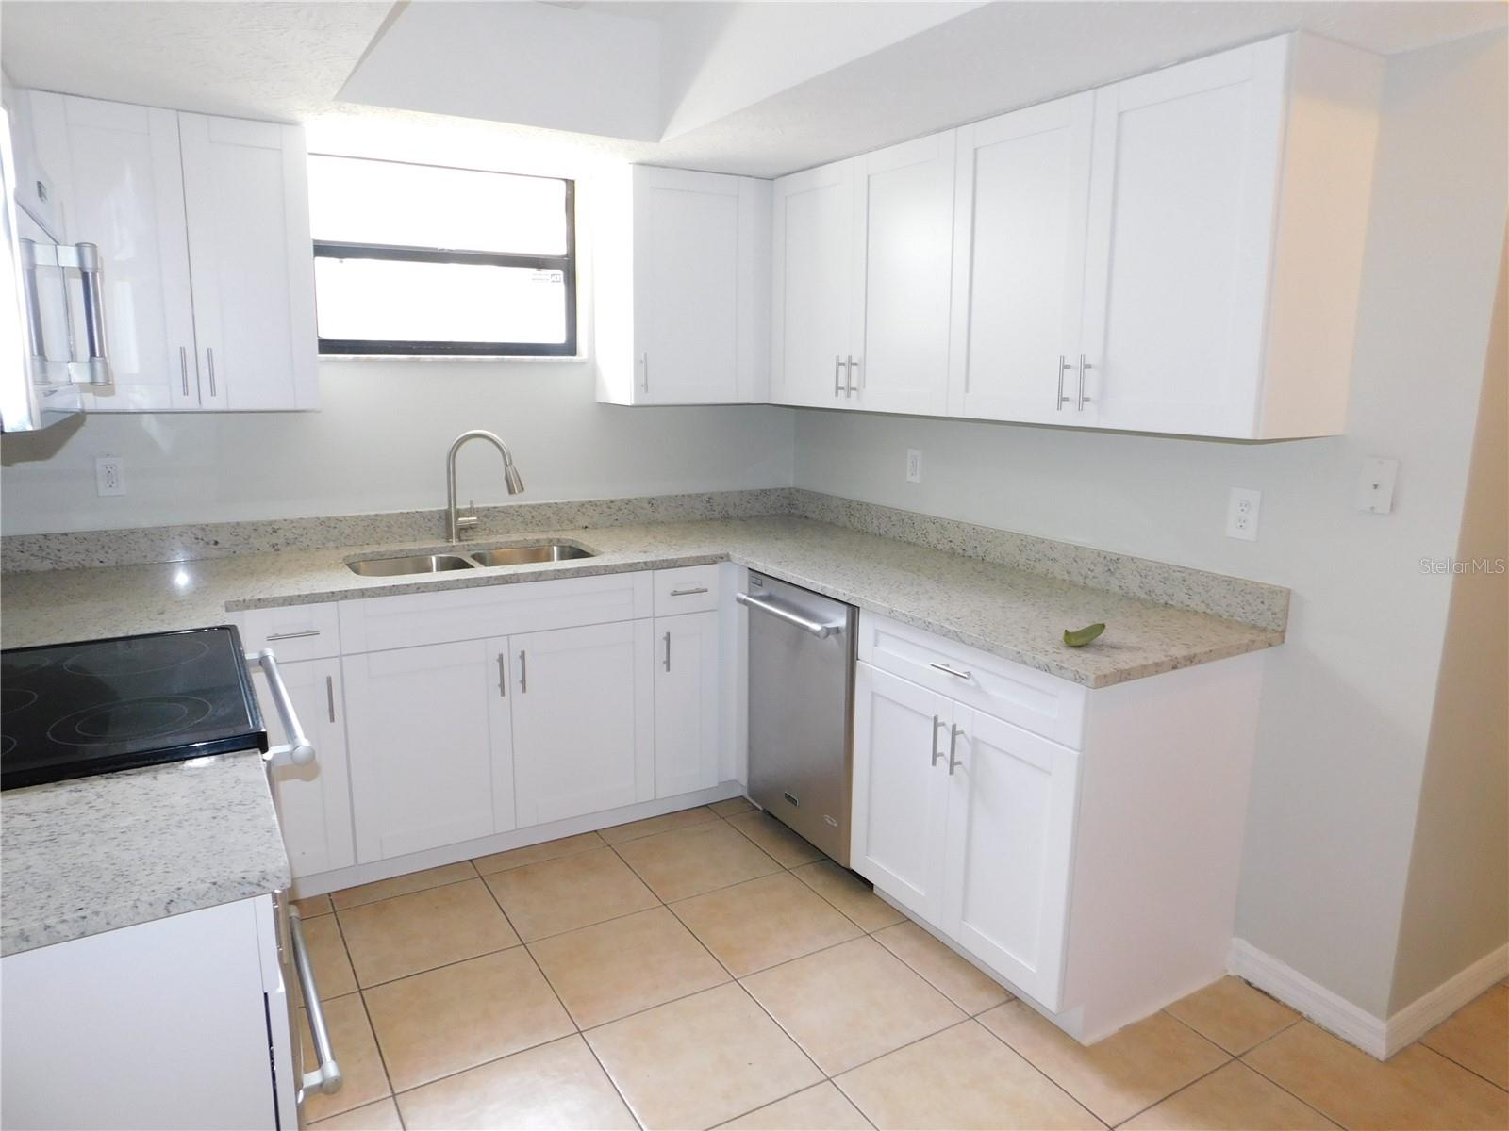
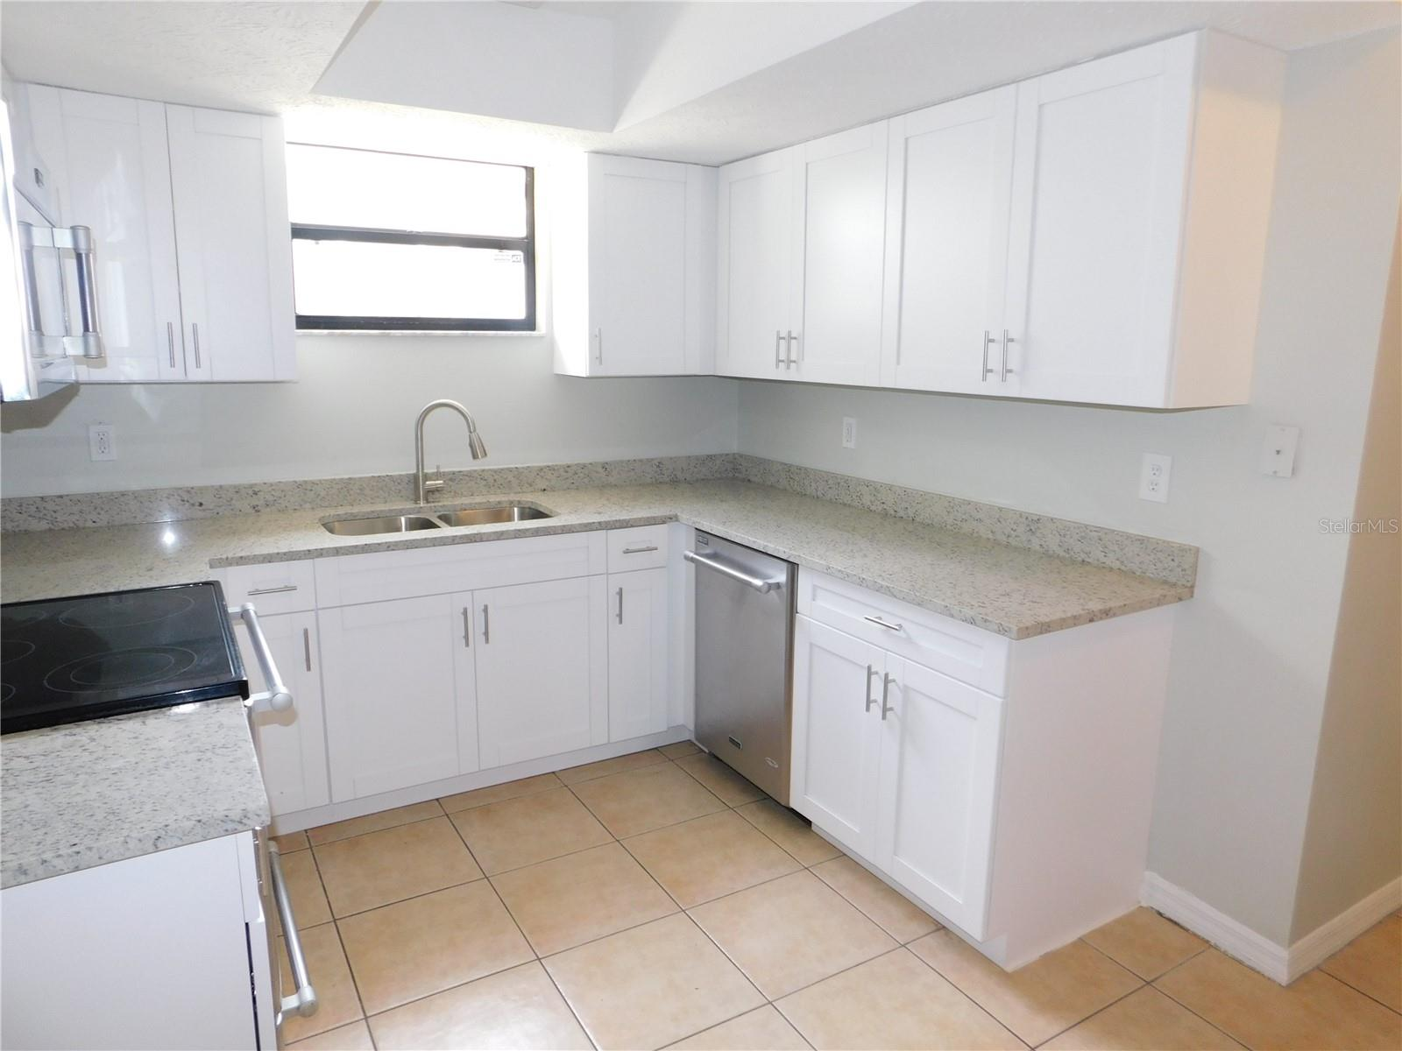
- banana [1062,623,1106,646]
